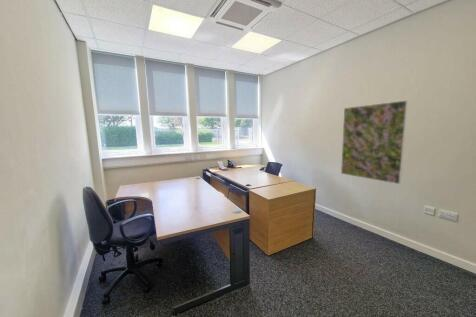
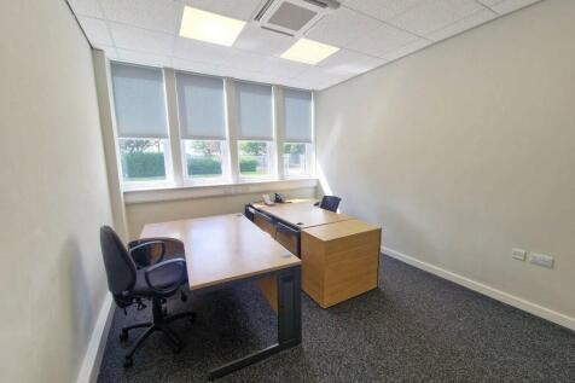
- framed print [340,99,409,185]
